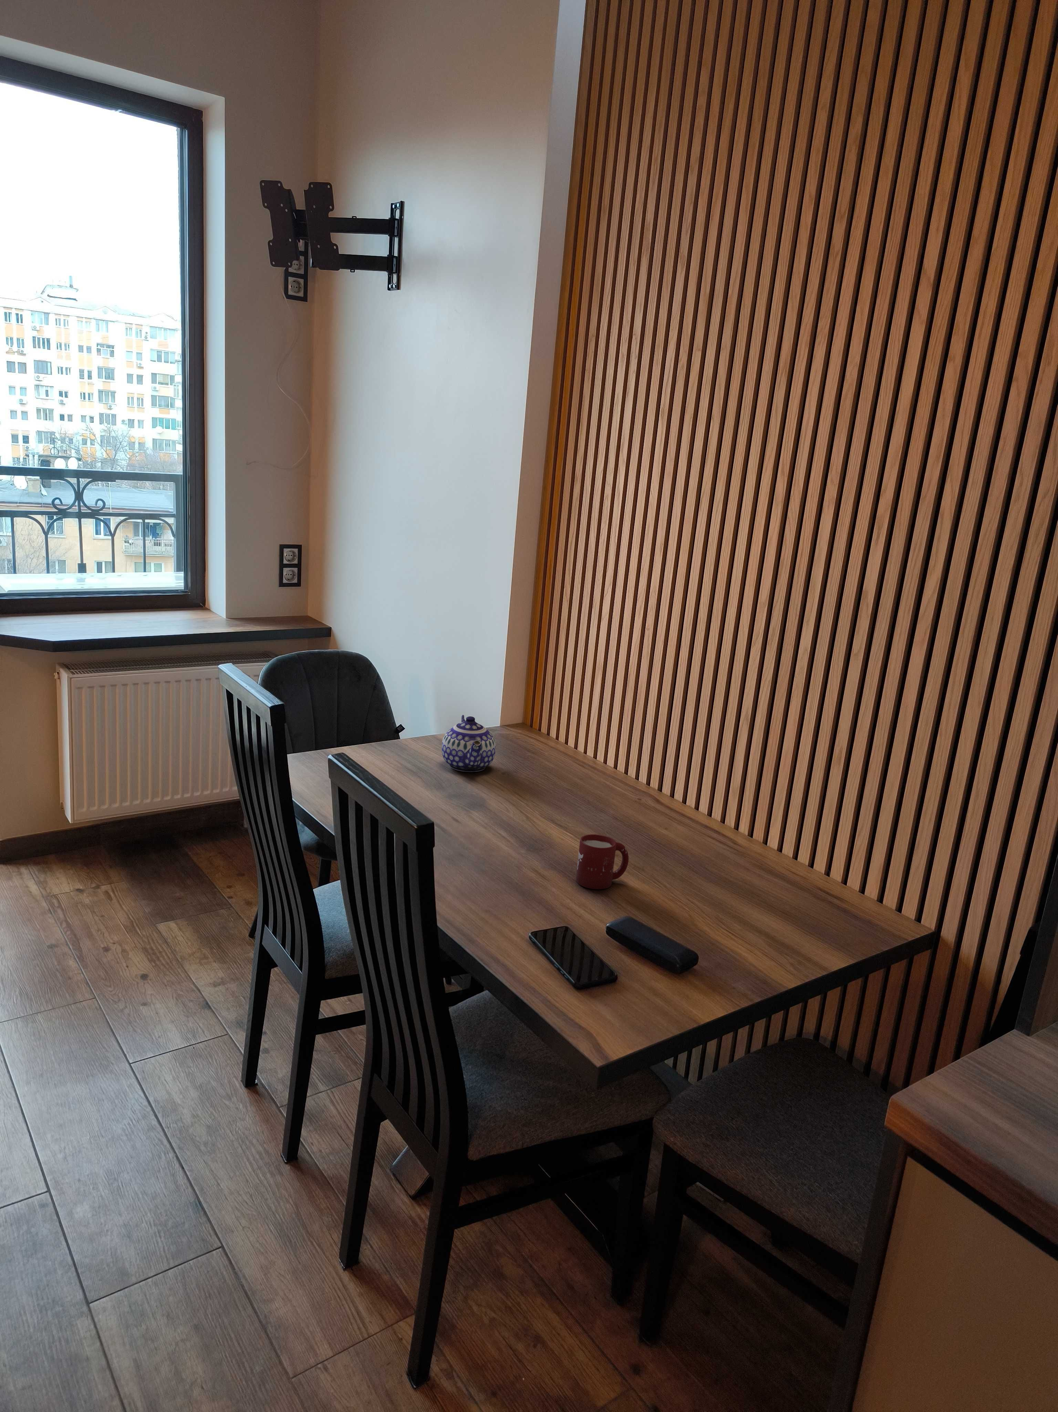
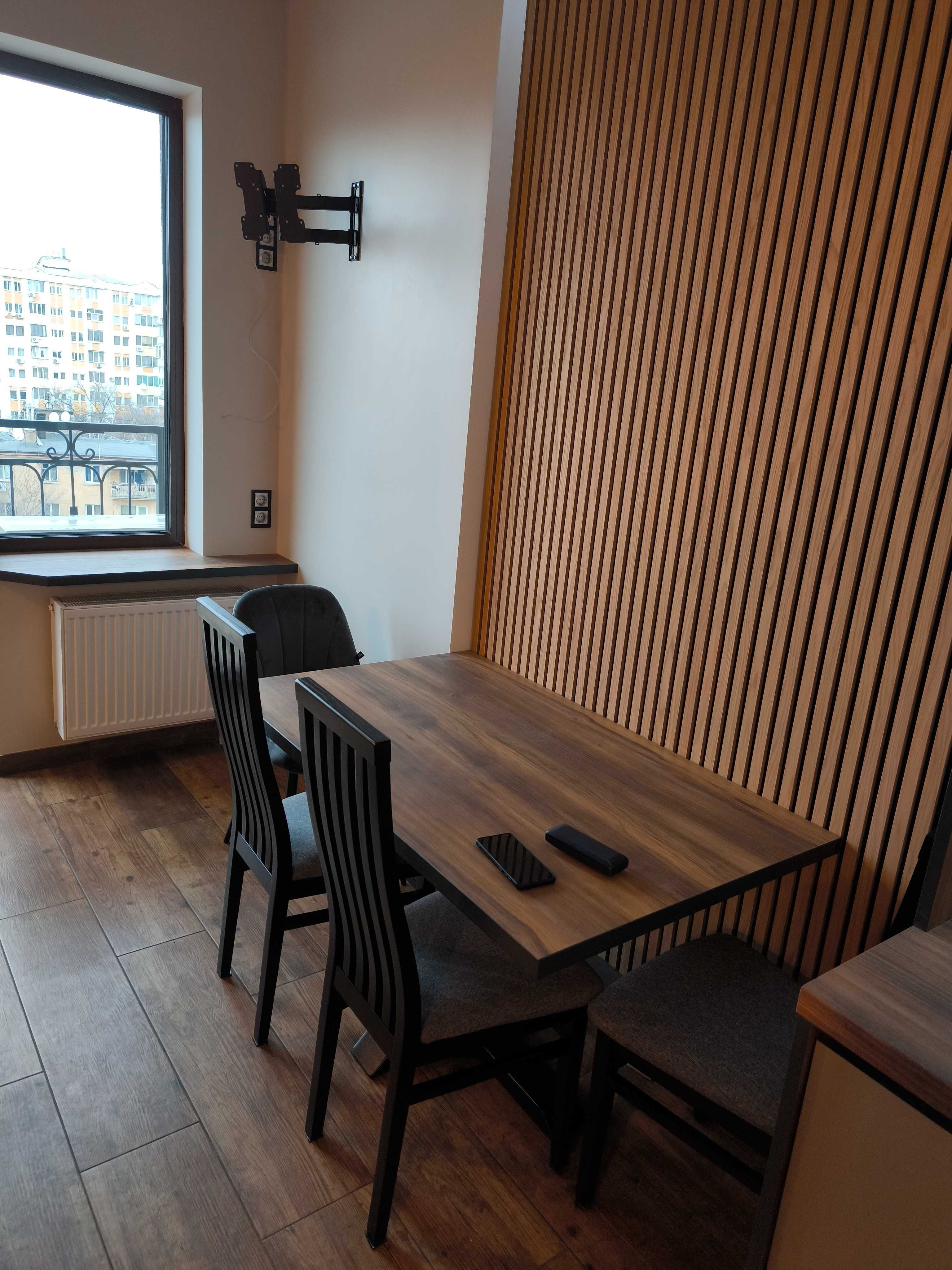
- teapot [441,715,496,773]
- cup [576,834,629,889]
